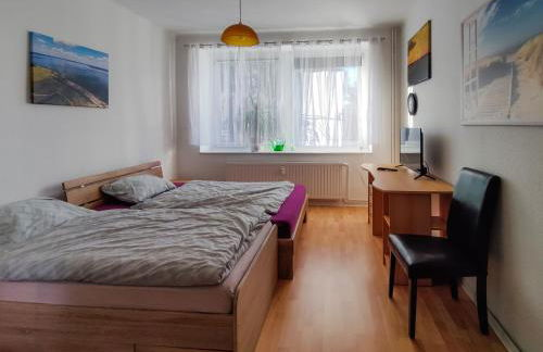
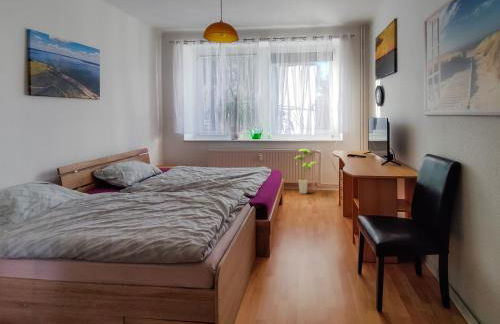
+ house plant [294,148,318,195]
